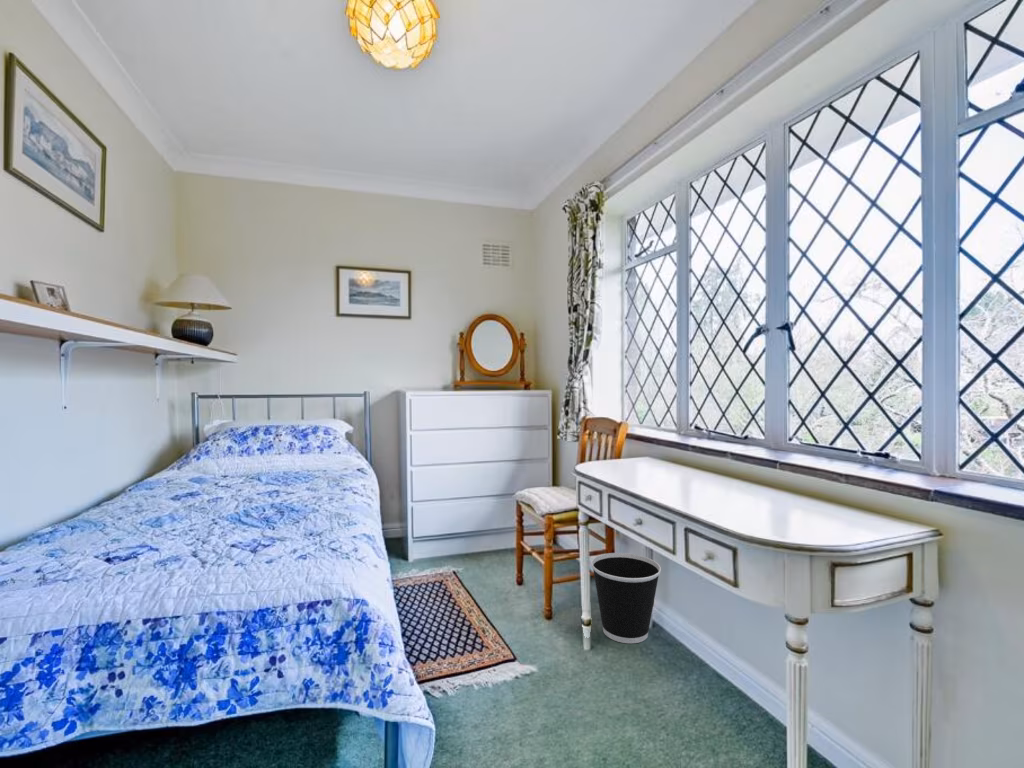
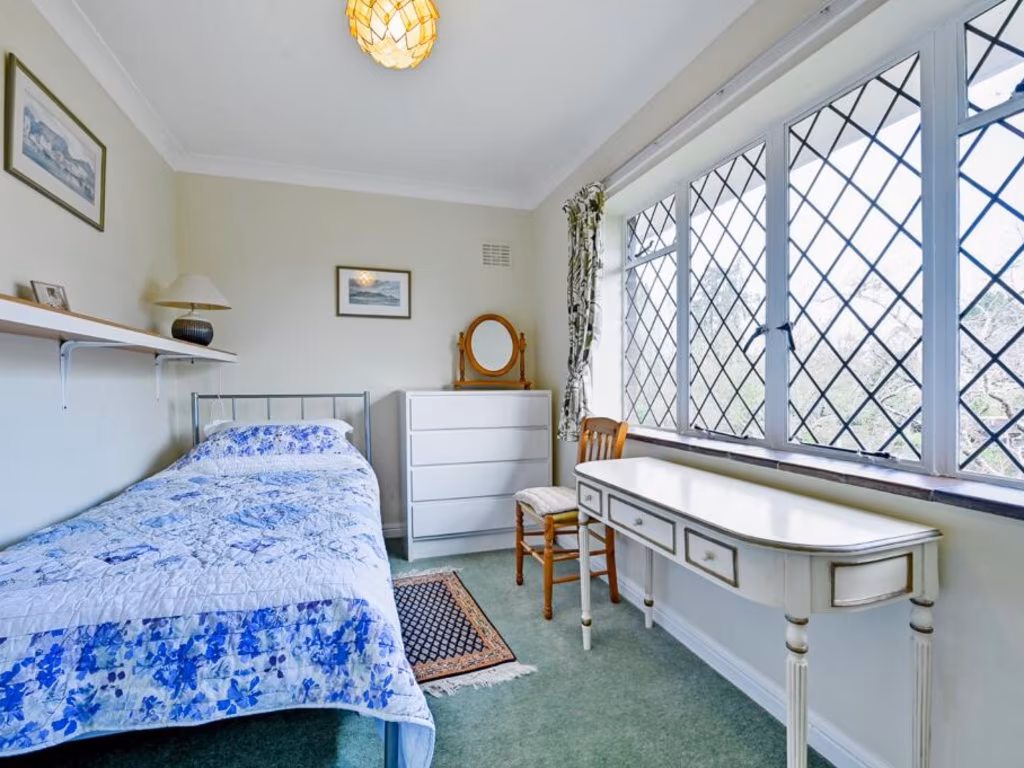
- wastebasket [590,552,662,644]
